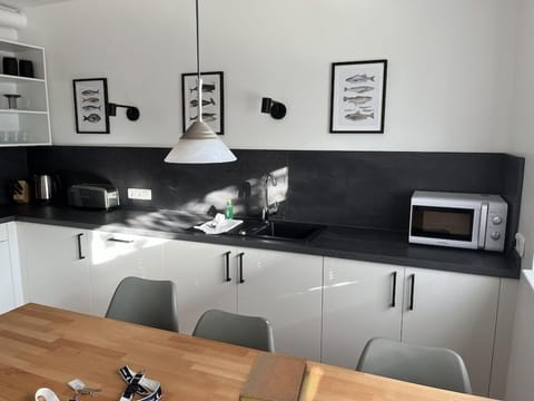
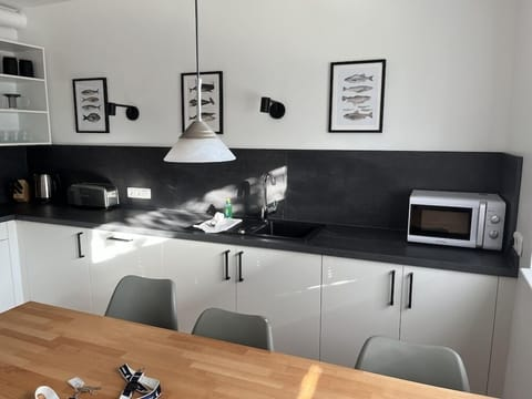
- notebook [238,351,308,401]
